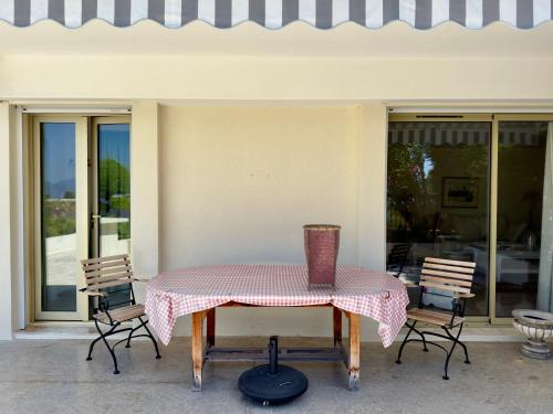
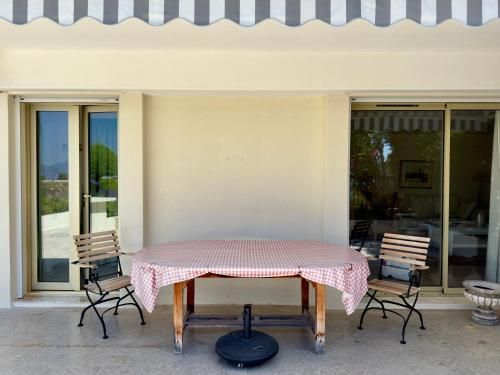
- woven basket [302,223,342,293]
